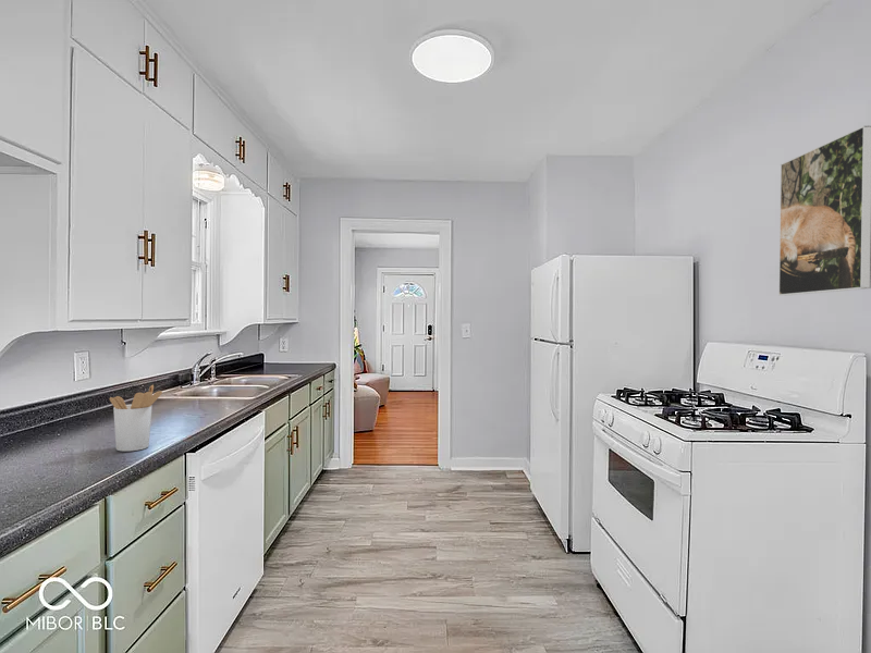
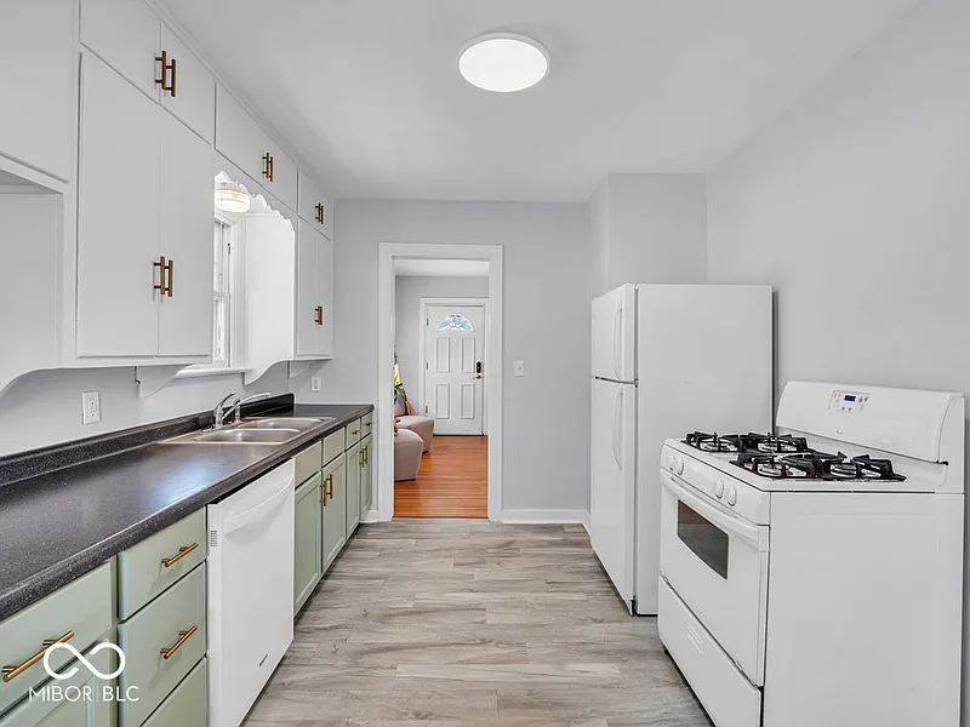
- utensil holder [109,384,163,453]
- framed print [777,125,871,296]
